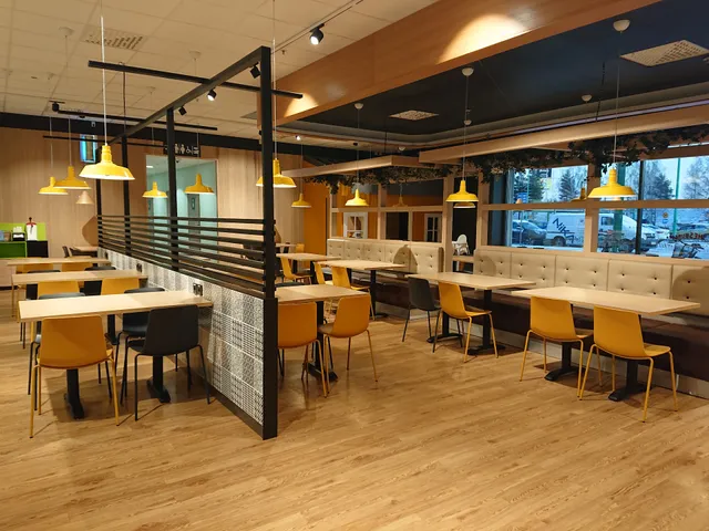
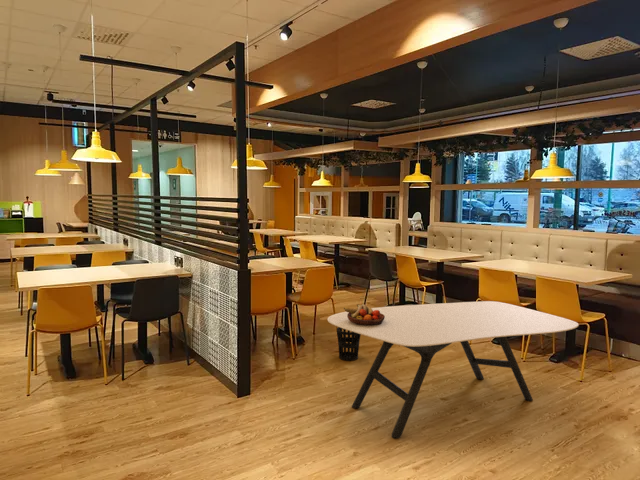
+ fruit bowl [343,303,385,326]
+ wastebasket [336,327,362,362]
+ dining table [326,300,580,439]
